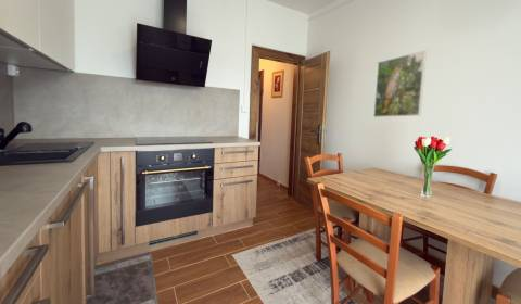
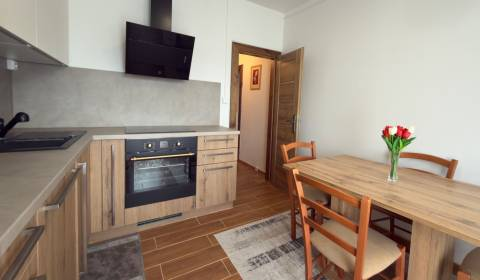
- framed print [372,50,428,118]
